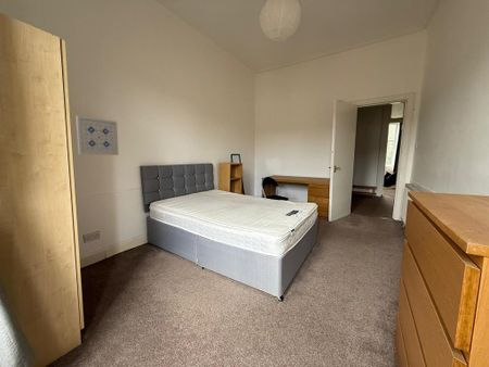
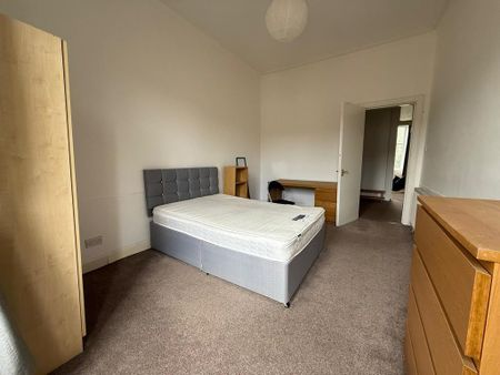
- wall art [75,115,120,156]
